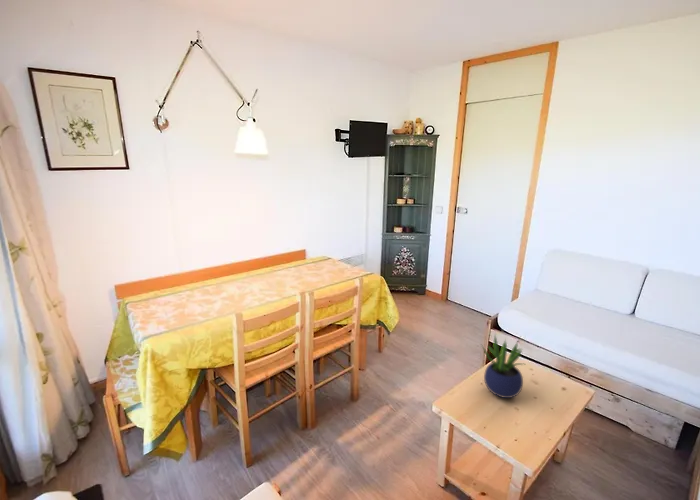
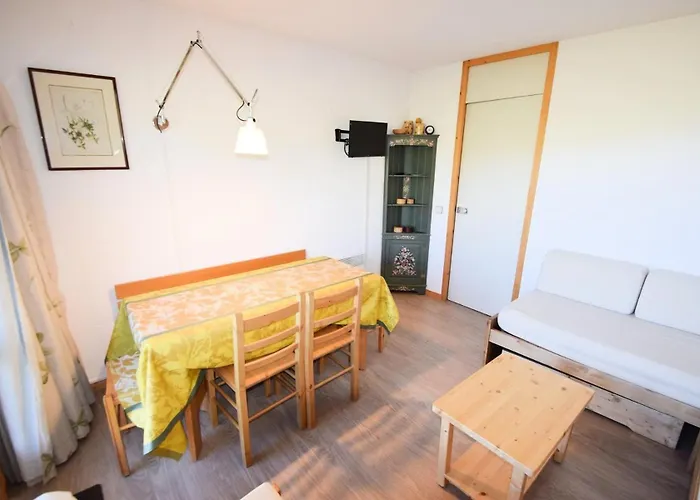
- potted plant [480,330,525,399]
